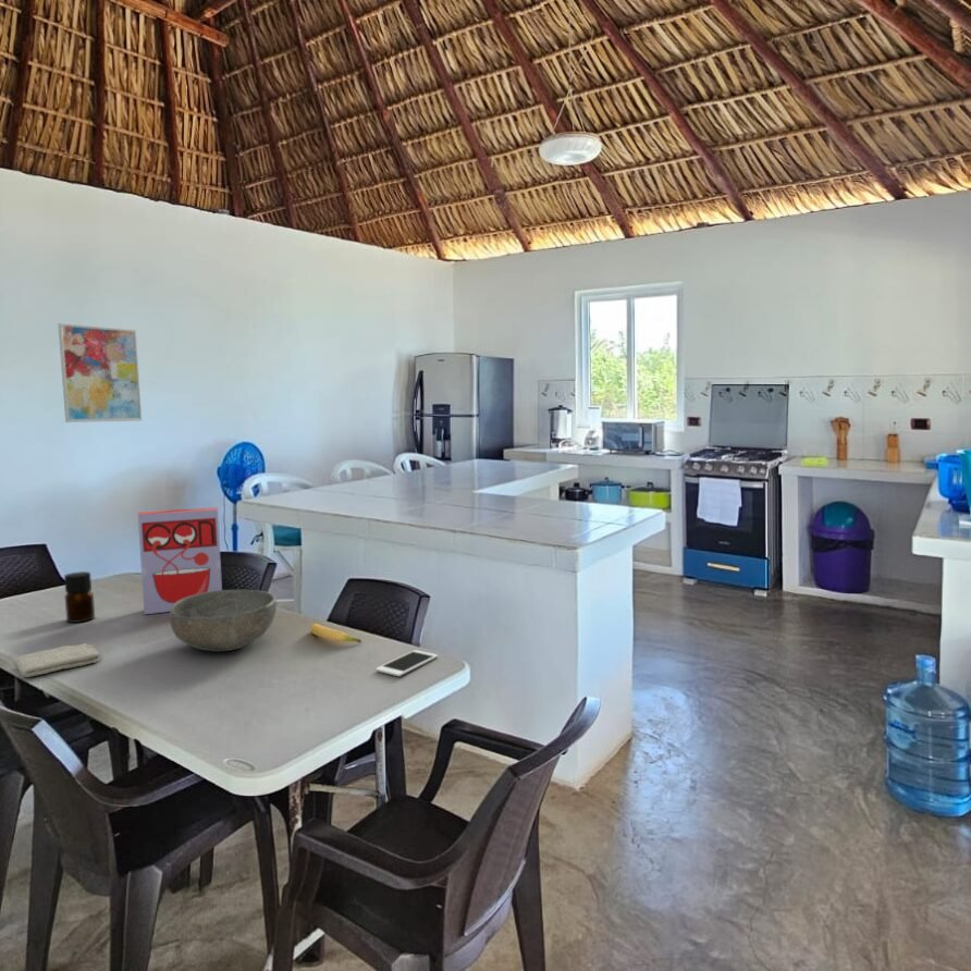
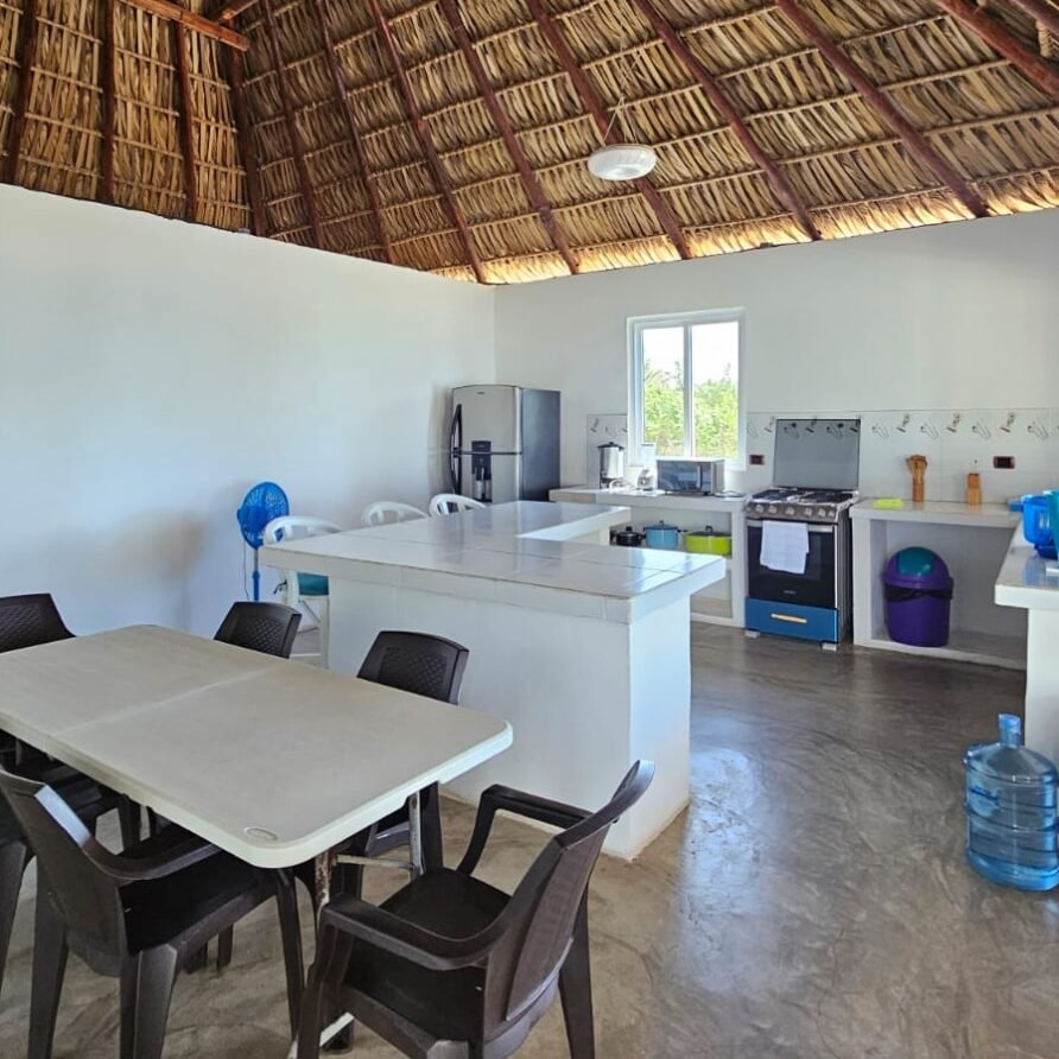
- wall art [57,322,143,423]
- washcloth [12,642,101,678]
- bottle [63,570,96,624]
- bowl [168,589,278,652]
- cereal box [137,506,223,615]
- banana [309,623,362,643]
- cell phone [374,649,439,677]
